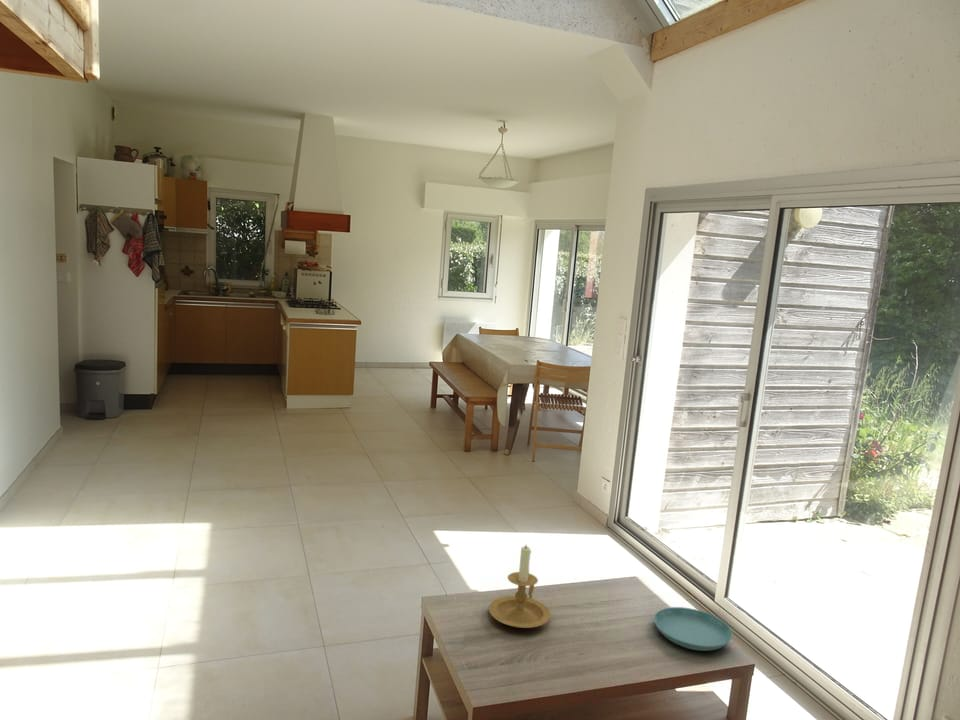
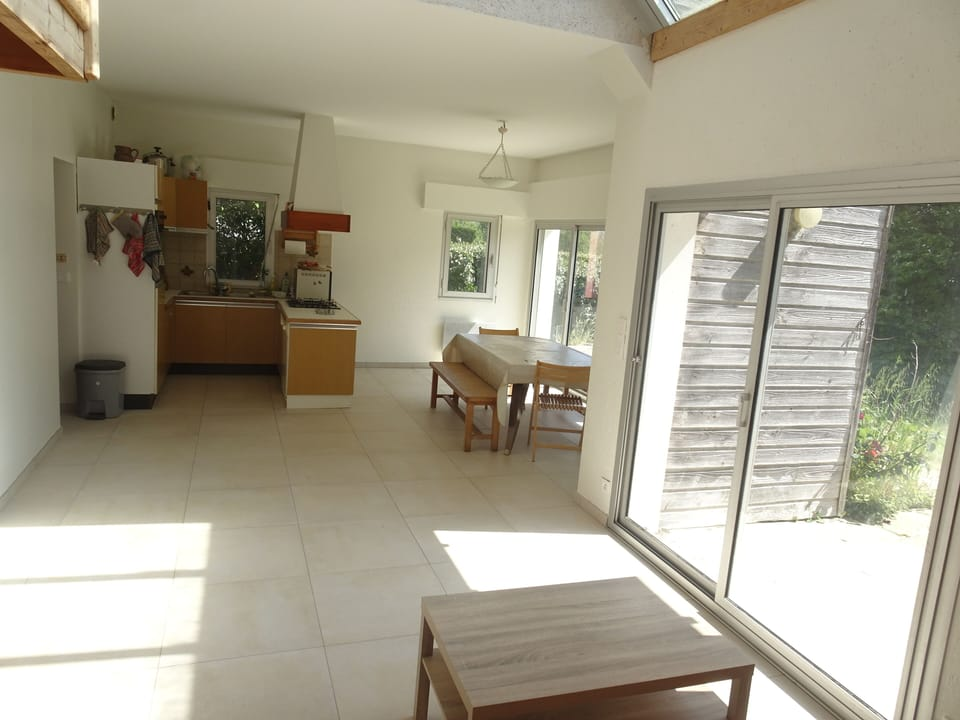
- candle holder [488,544,552,629]
- saucer [653,606,733,652]
